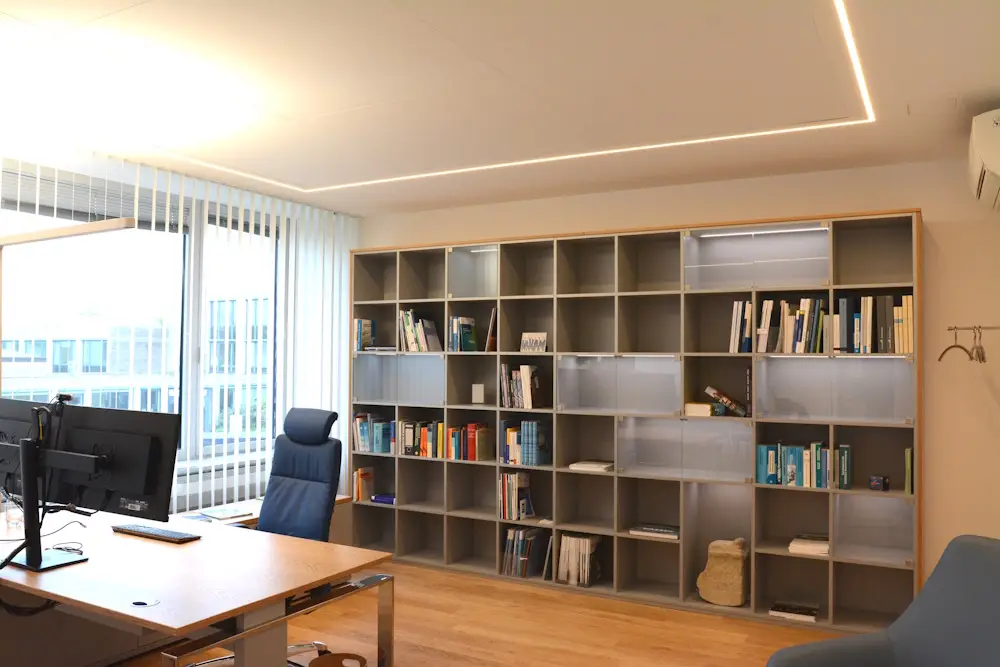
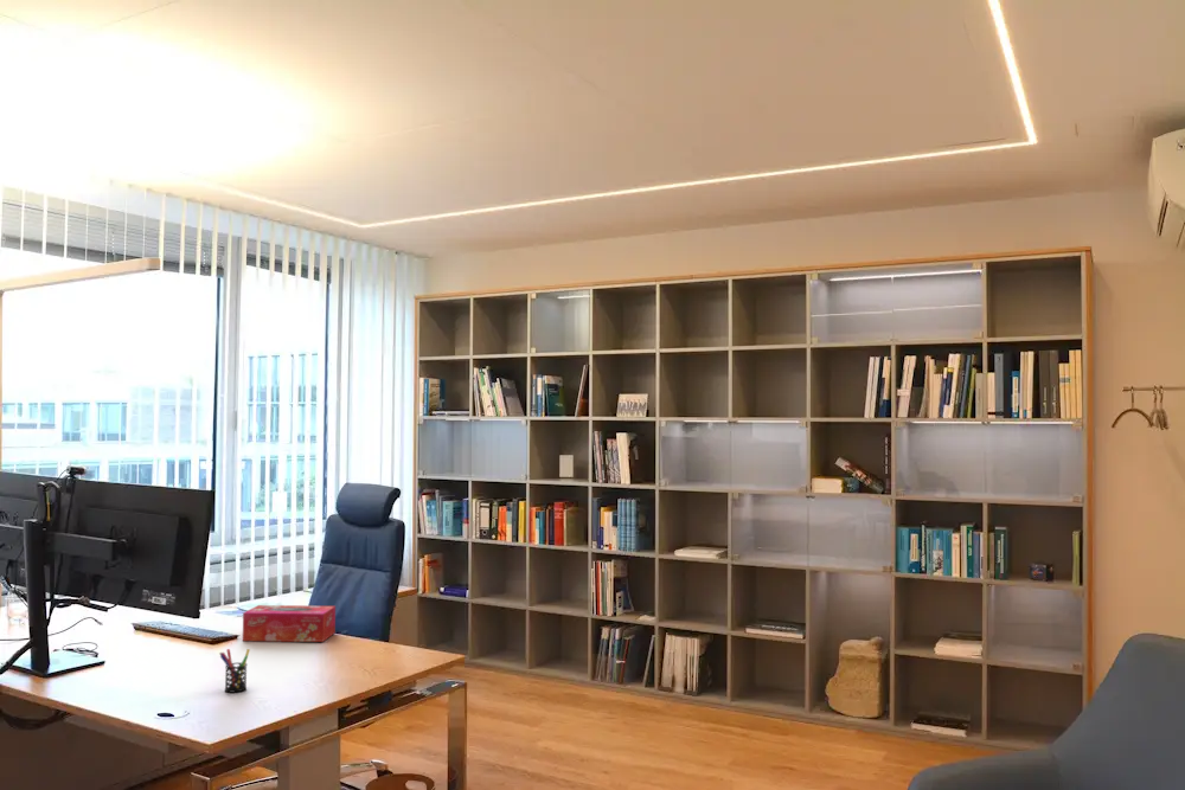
+ pen holder [219,648,251,694]
+ tissue box [242,604,337,643]
